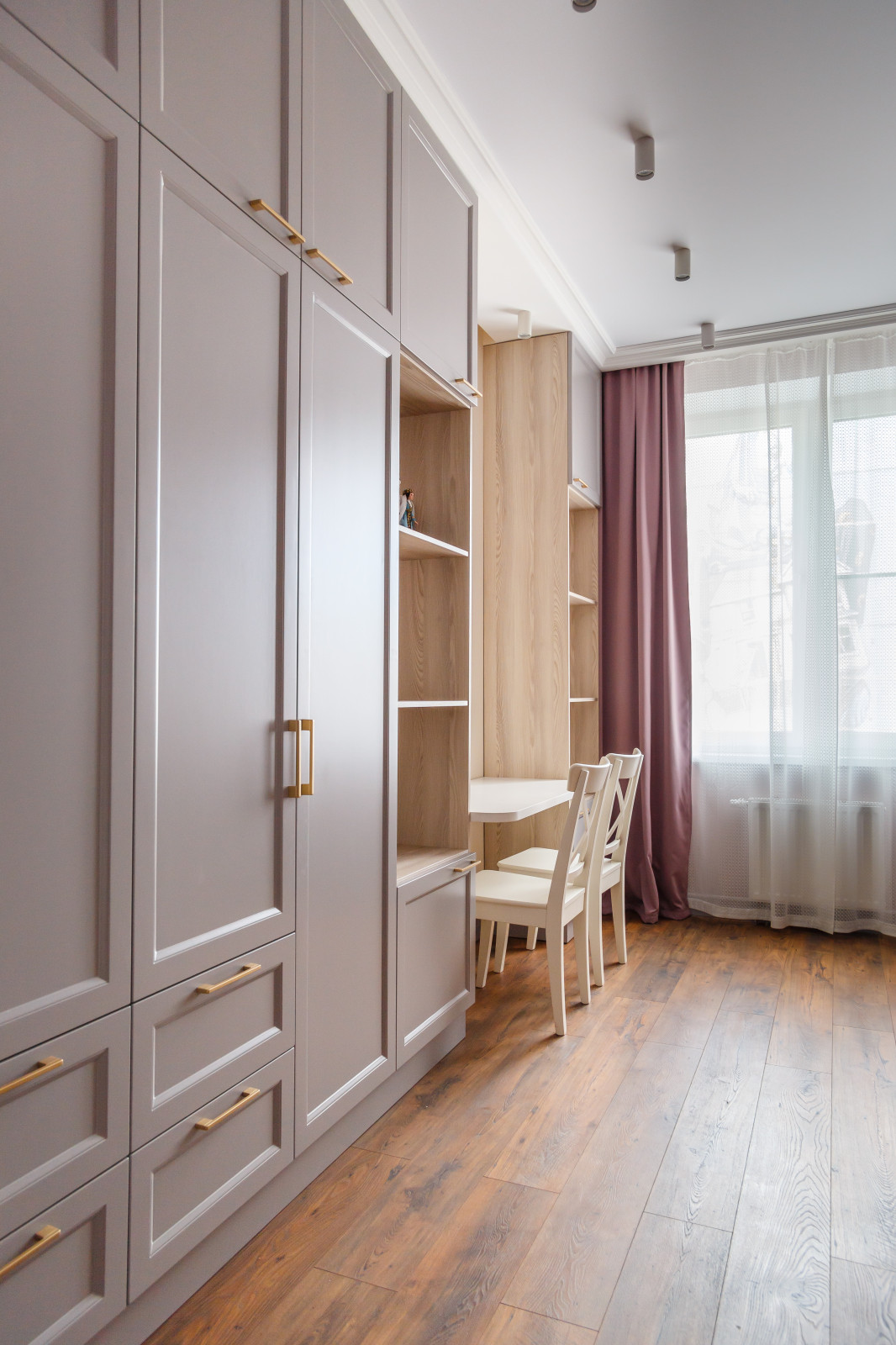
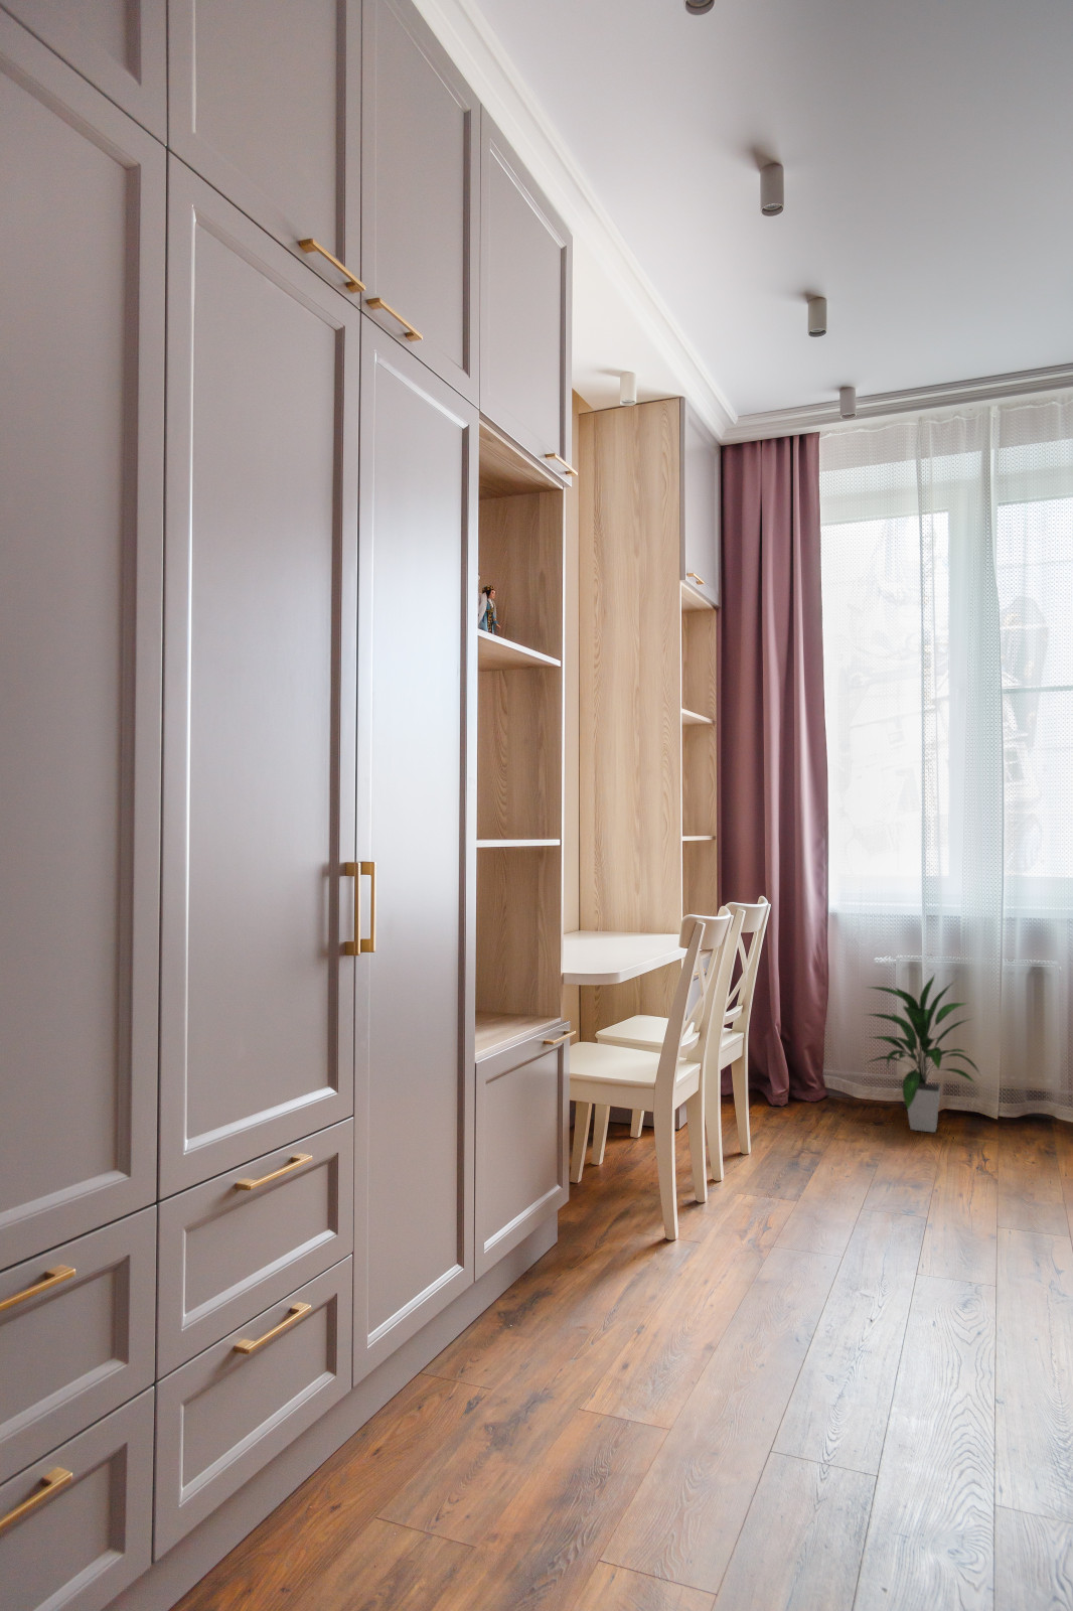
+ indoor plant [861,973,982,1134]
